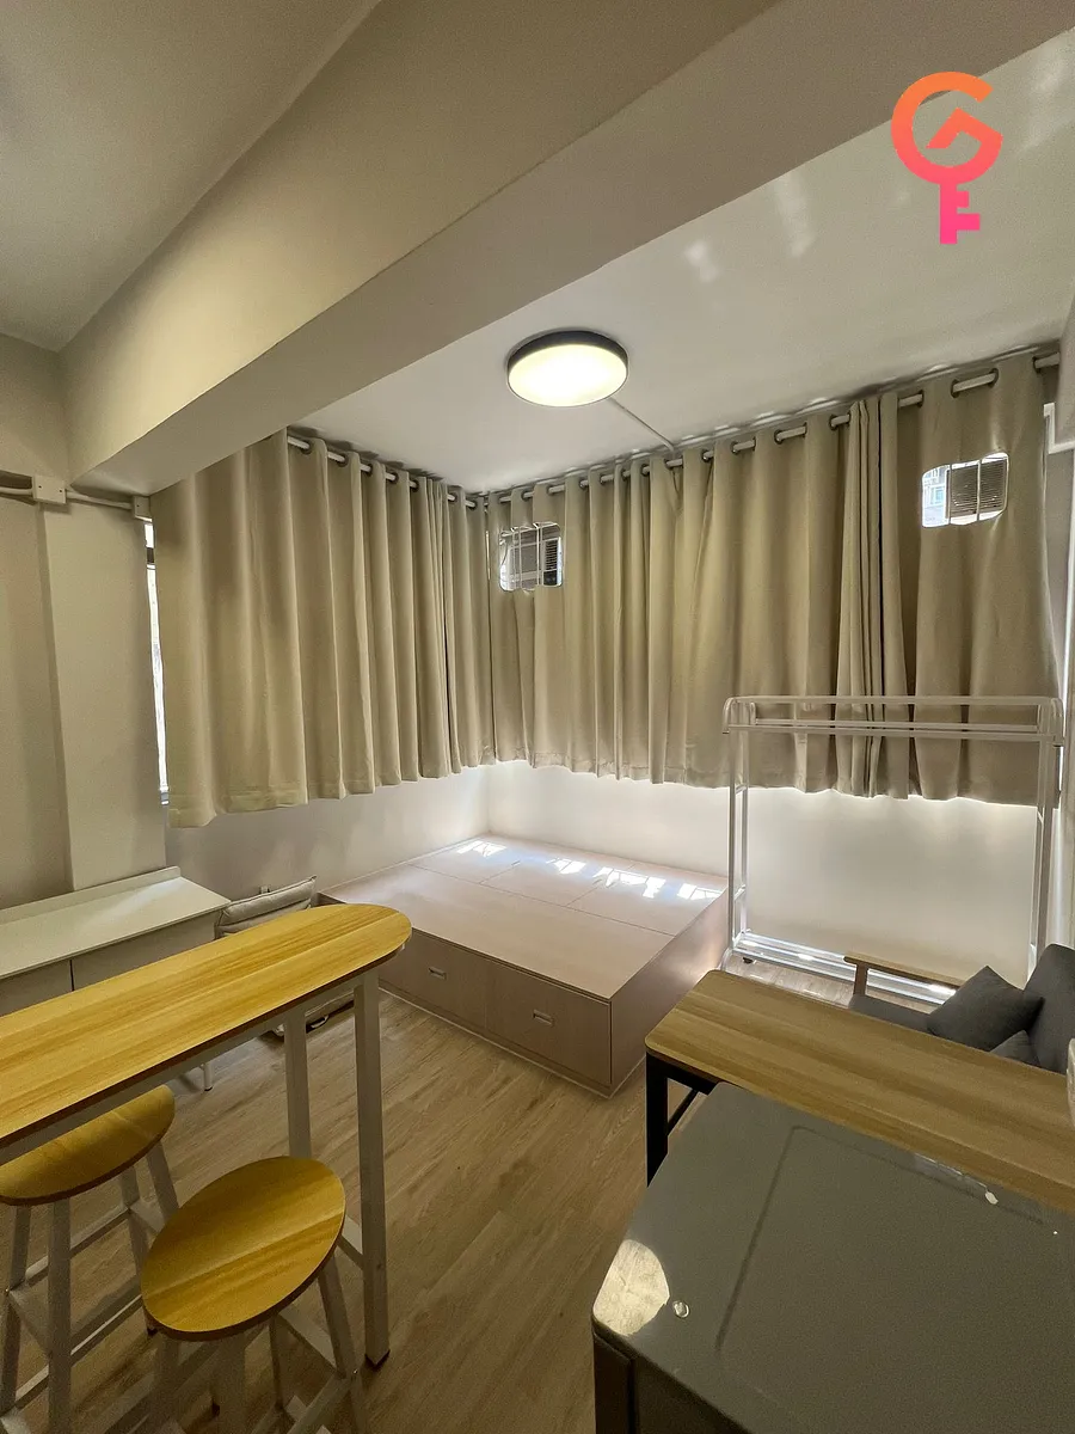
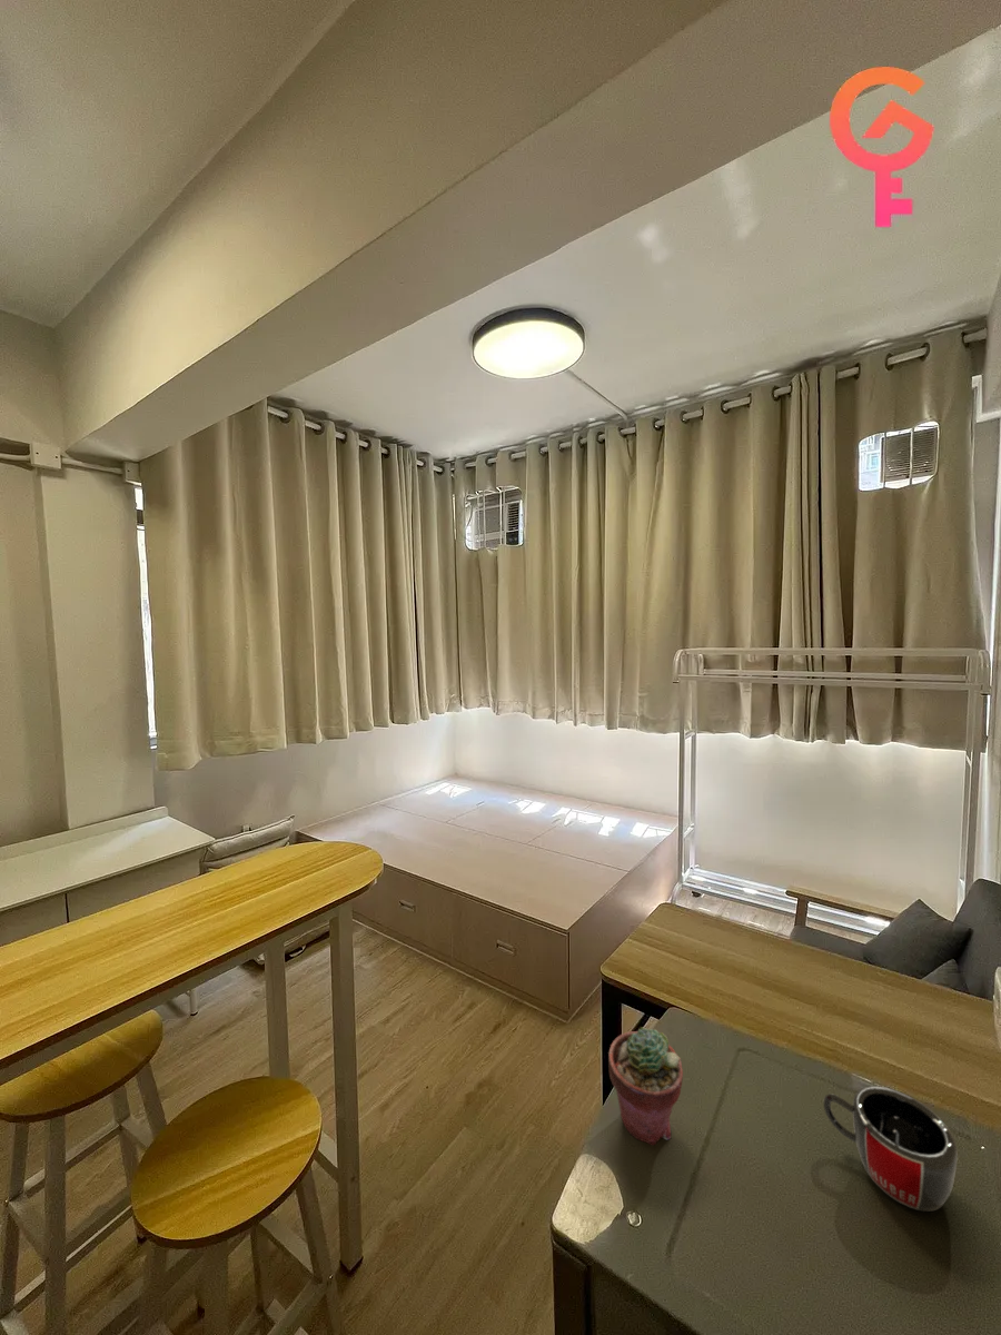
+ mug [823,1085,959,1213]
+ potted succulent [607,1026,684,1146]
